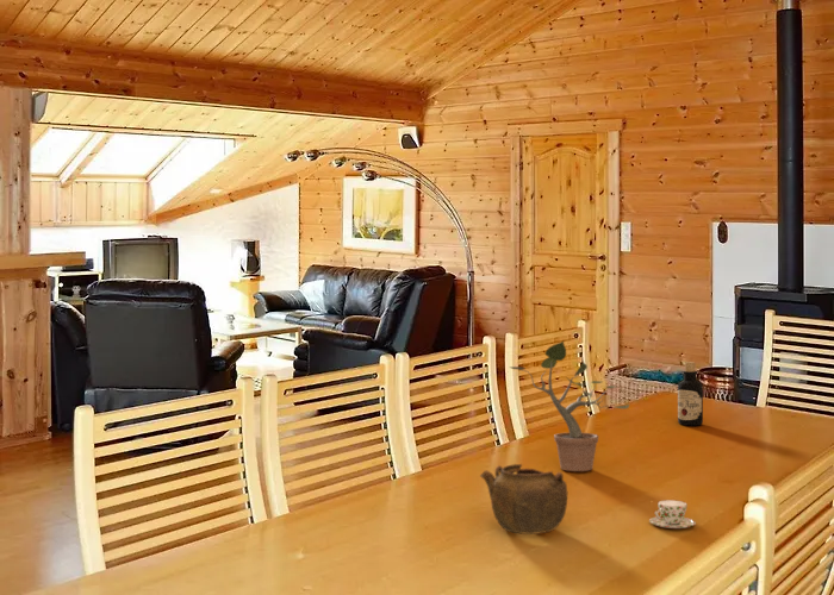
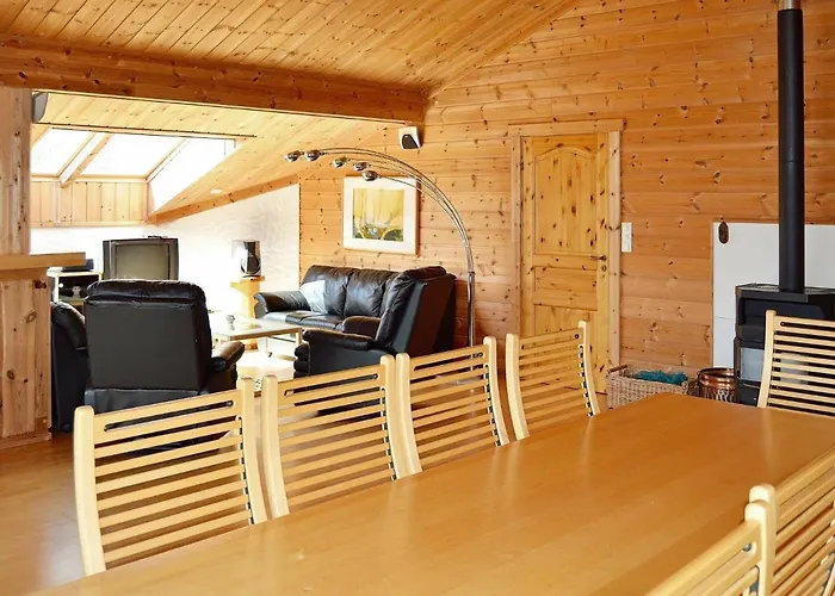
- bottle [677,361,704,426]
- teacup [648,499,697,530]
- teapot [479,463,568,536]
- potted plant [508,339,630,472]
